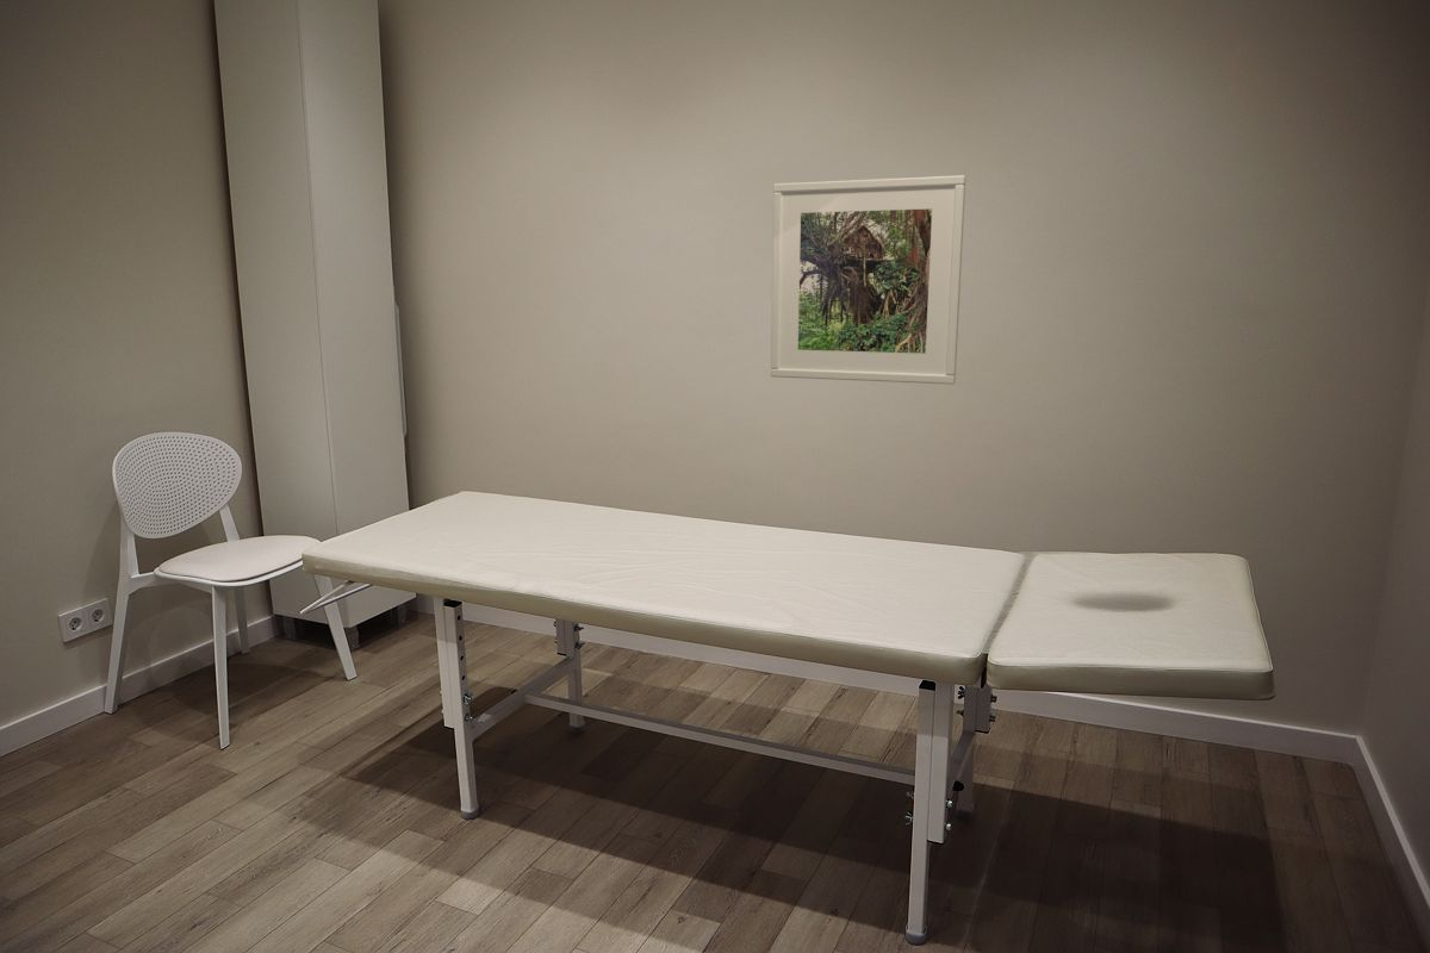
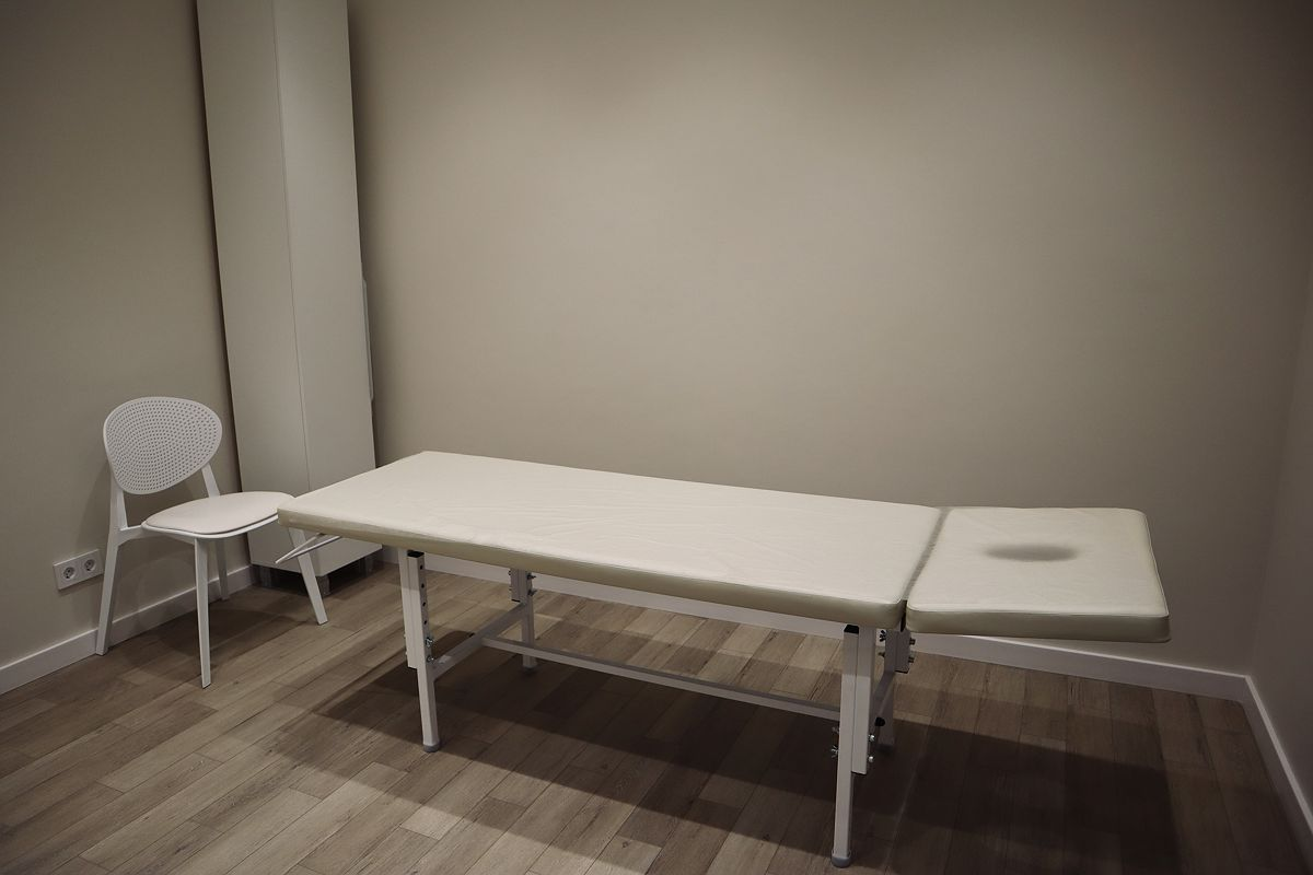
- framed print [770,174,966,386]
